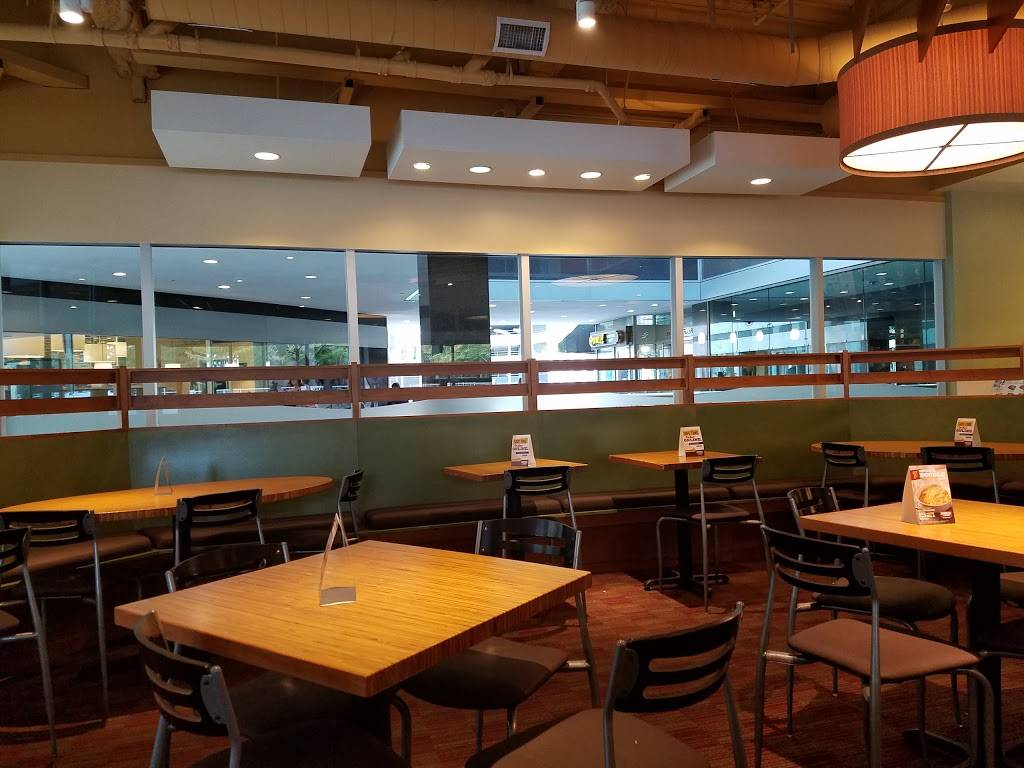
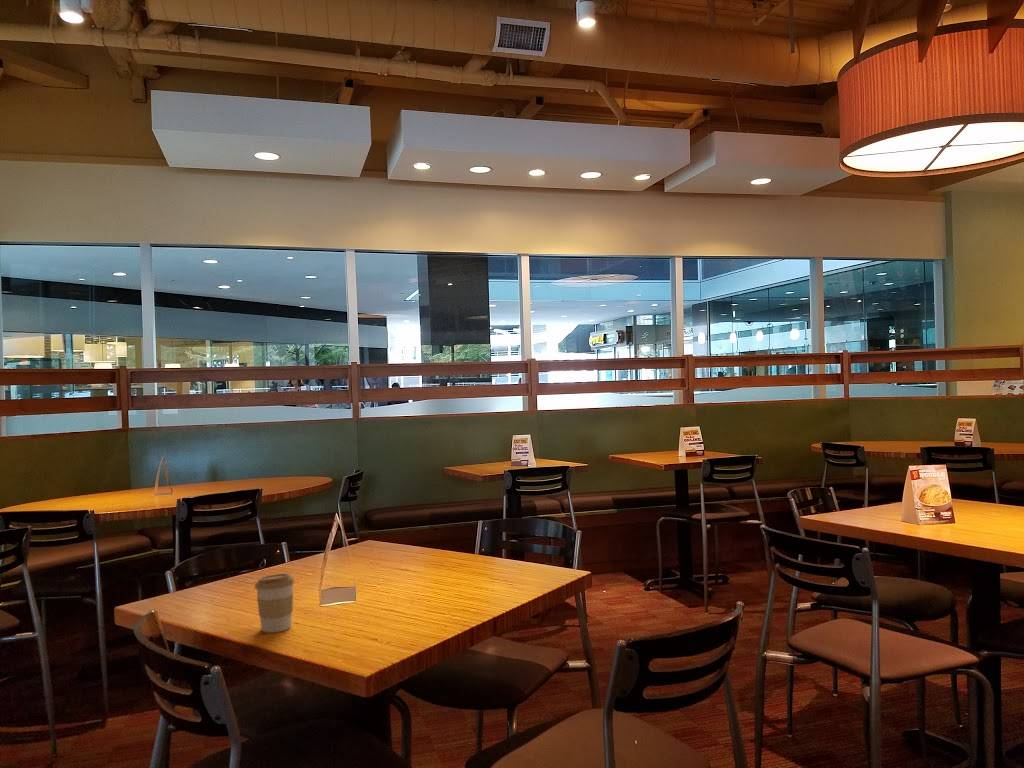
+ coffee cup [254,573,296,634]
